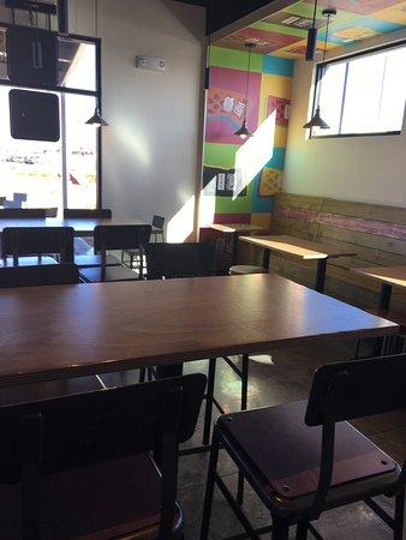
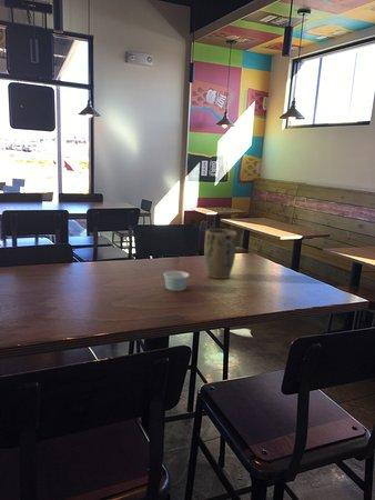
+ paper cup [163,270,191,292]
+ plant pot [203,228,237,280]
